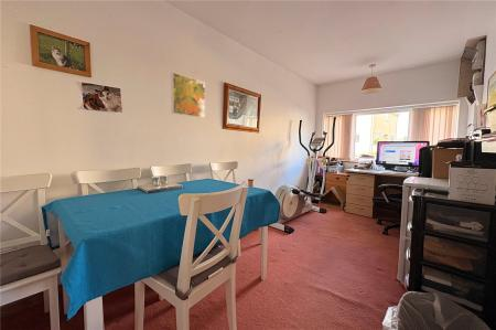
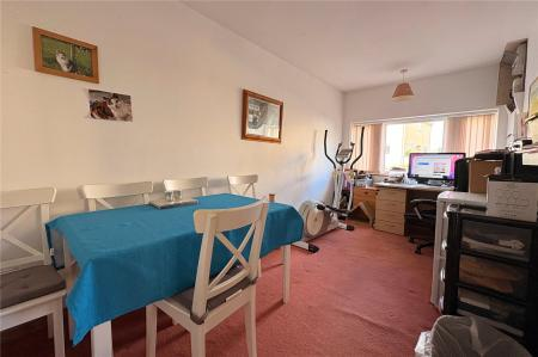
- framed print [170,72,206,119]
